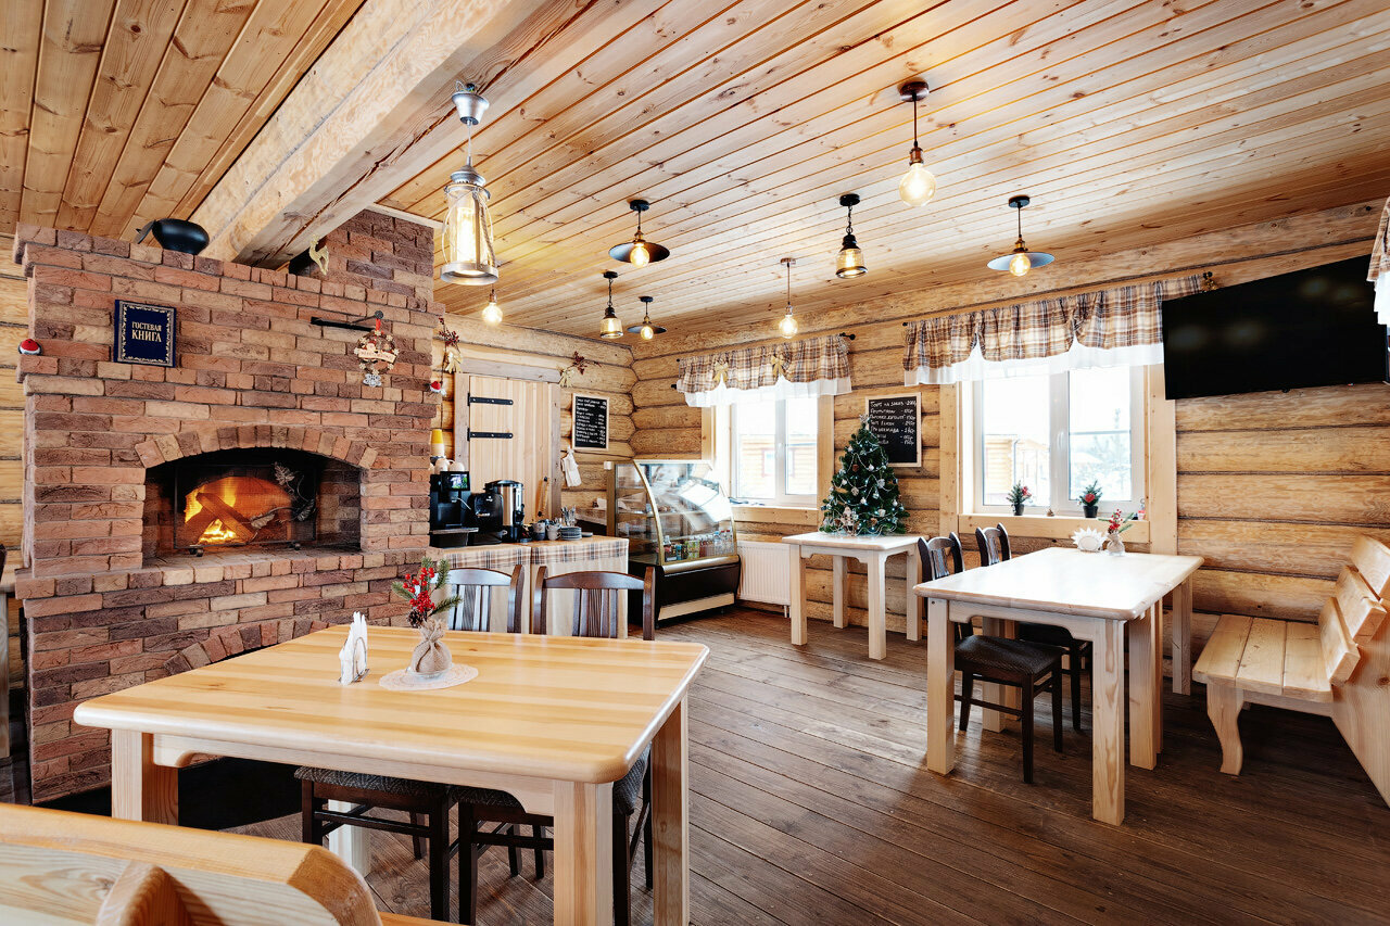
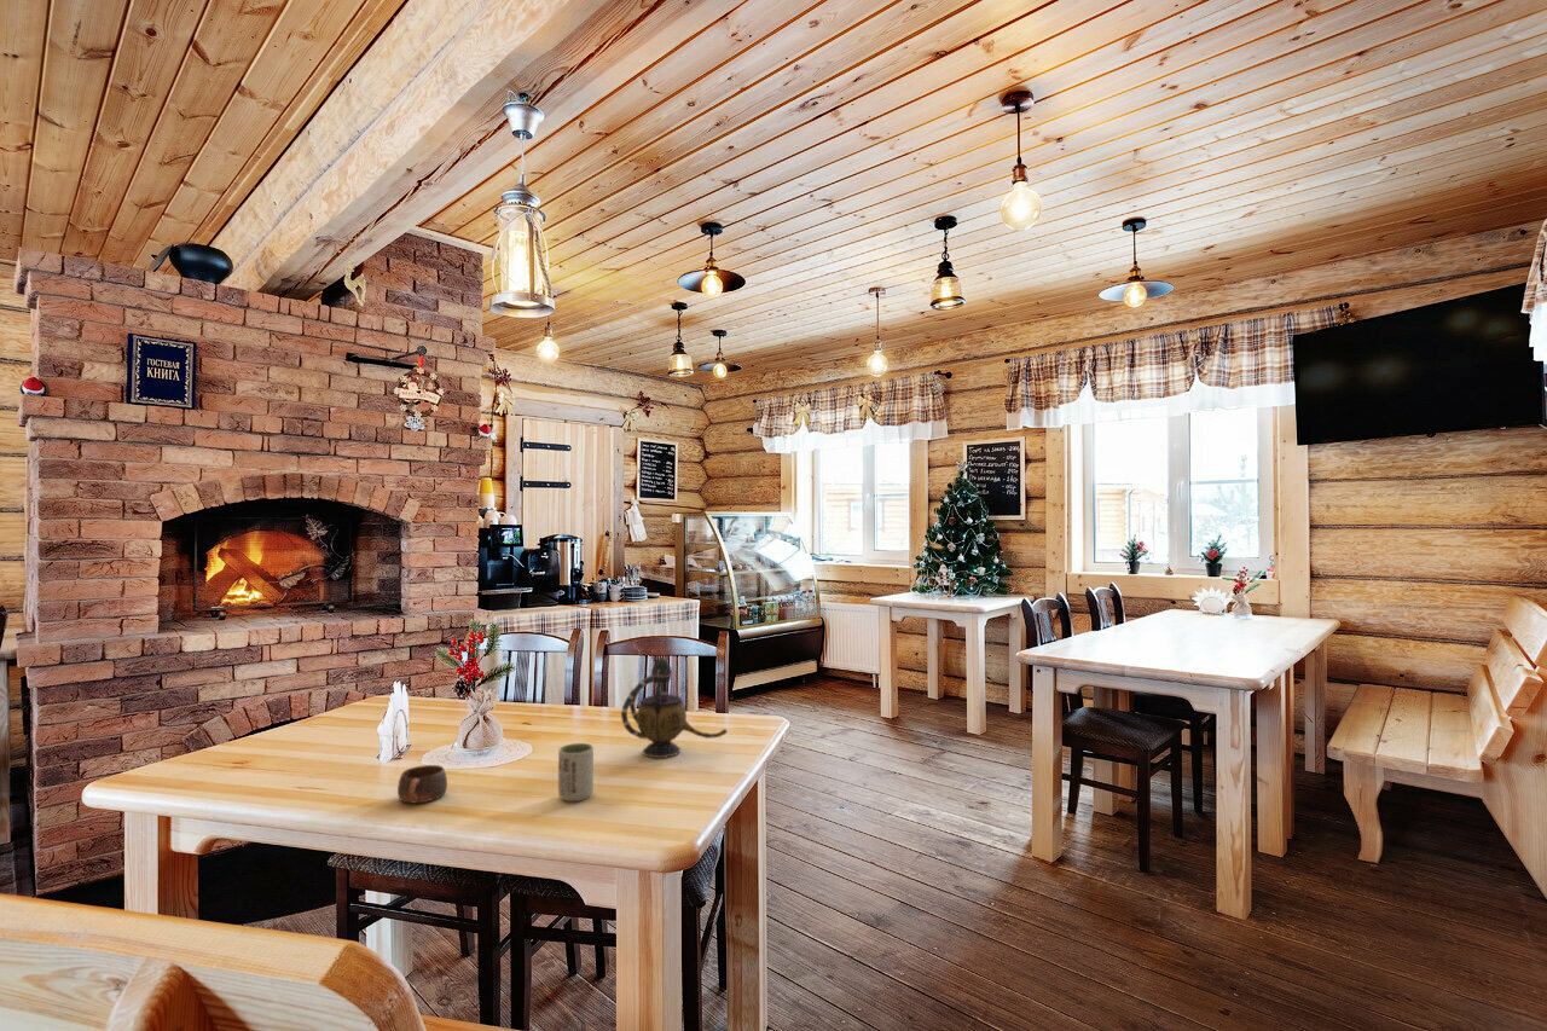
+ cup [396,764,448,804]
+ teapot [620,655,729,759]
+ cup [557,742,595,803]
